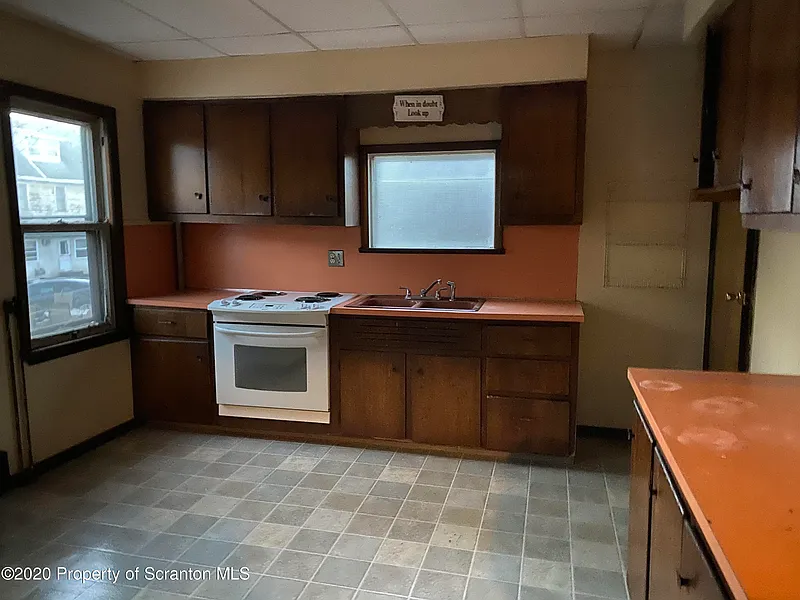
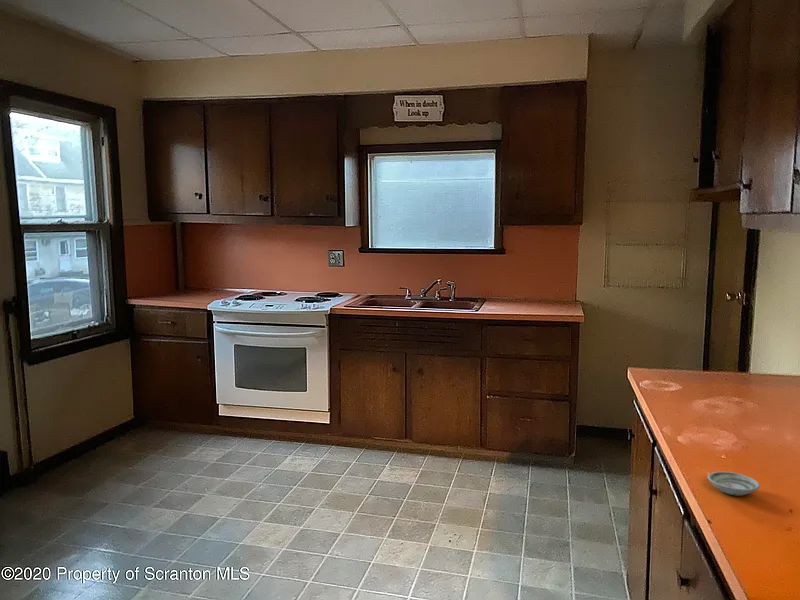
+ saucer [707,471,761,497]
